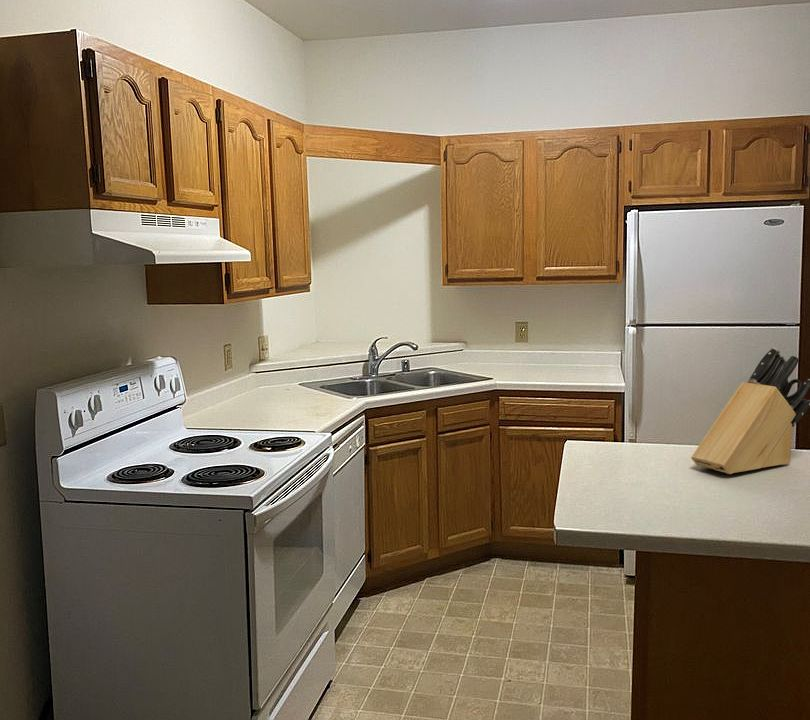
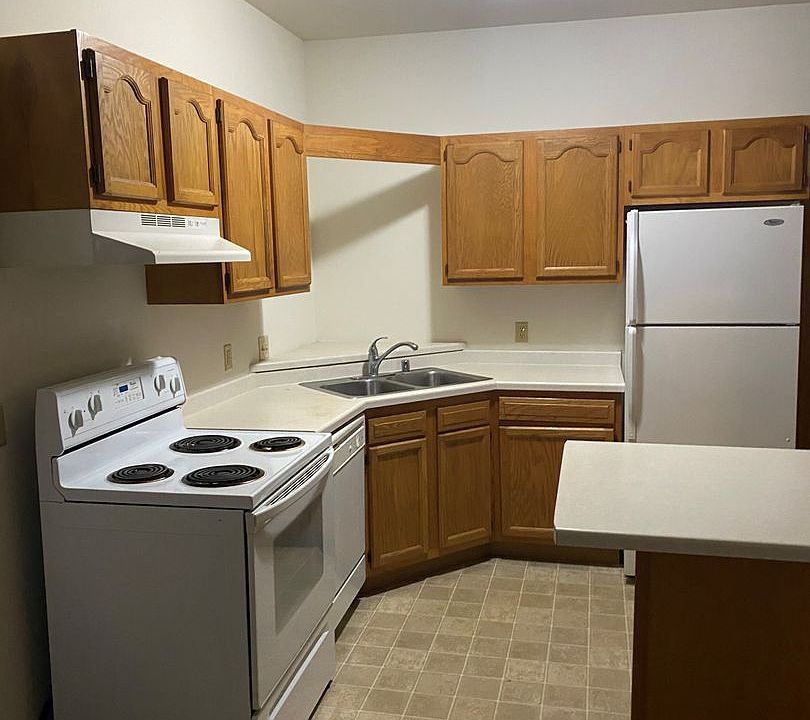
- knife block [690,347,810,475]
